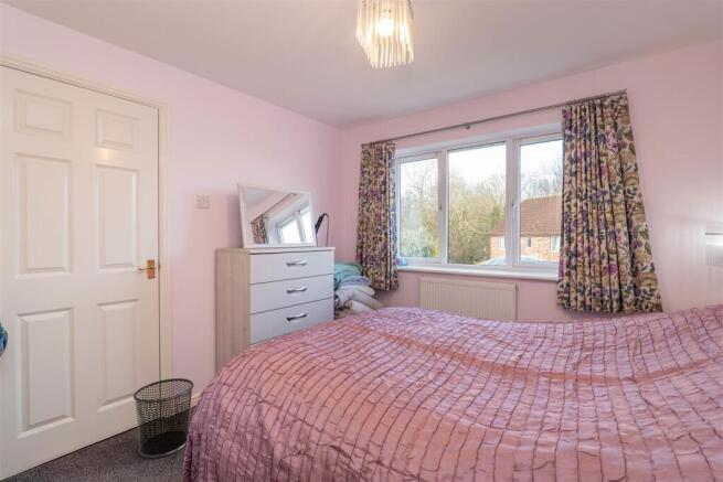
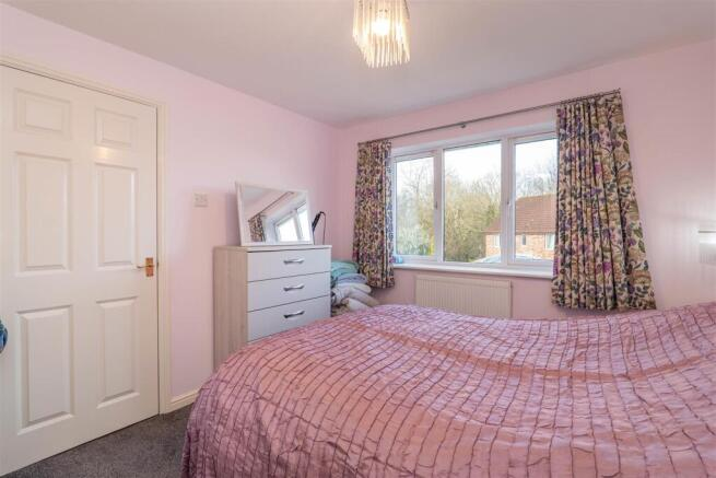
- waste bin [132,377,195,459]
